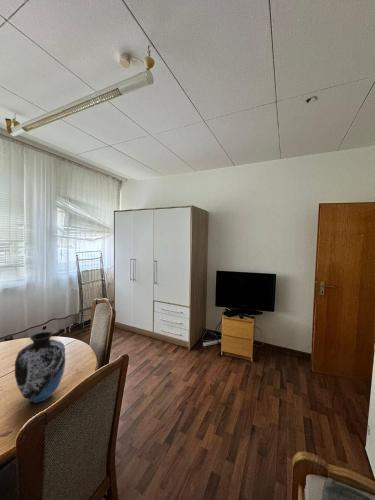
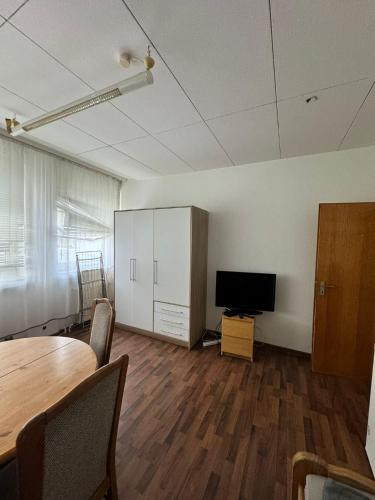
- vase [14,331,66,404]
